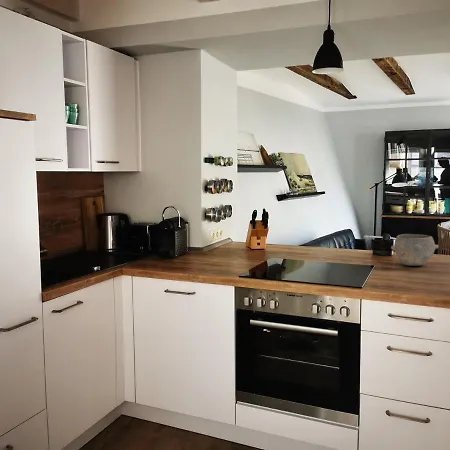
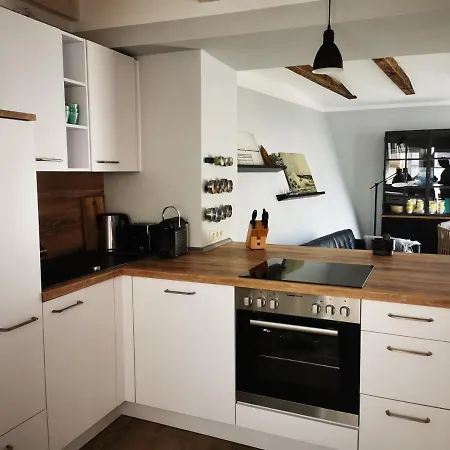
- bowl [390,233,439,266]
